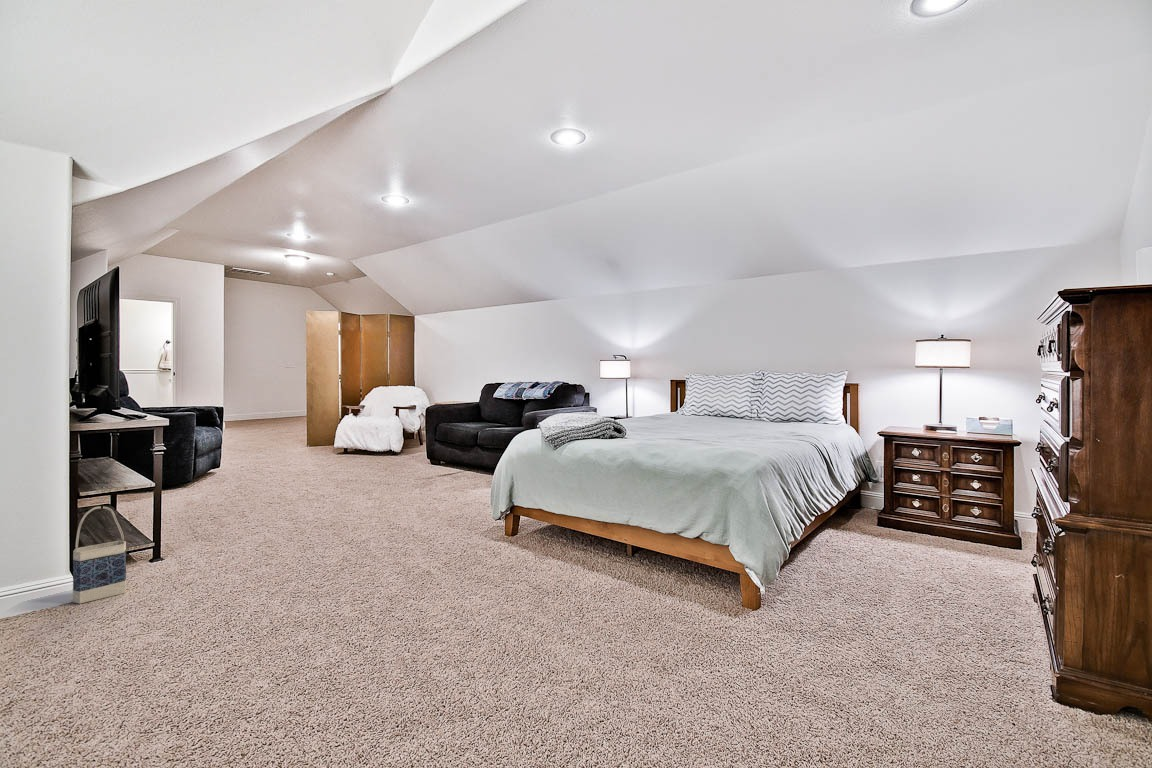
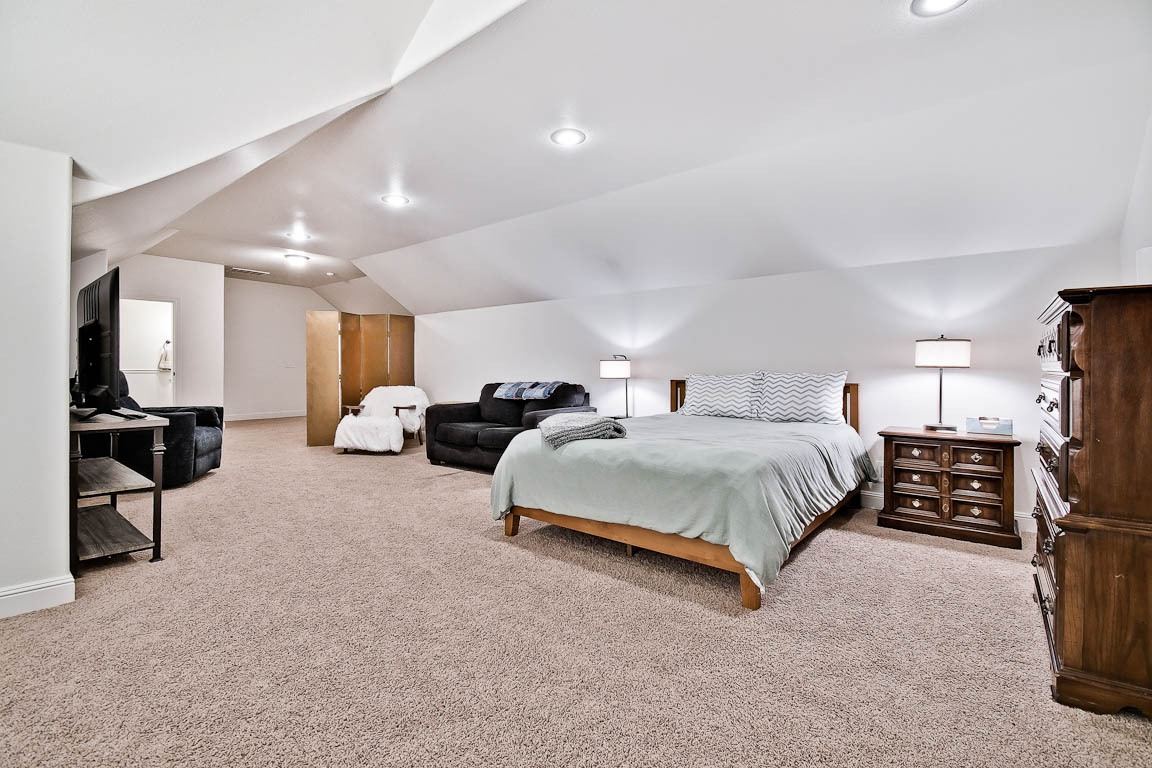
- bag [72,506,127,604]
